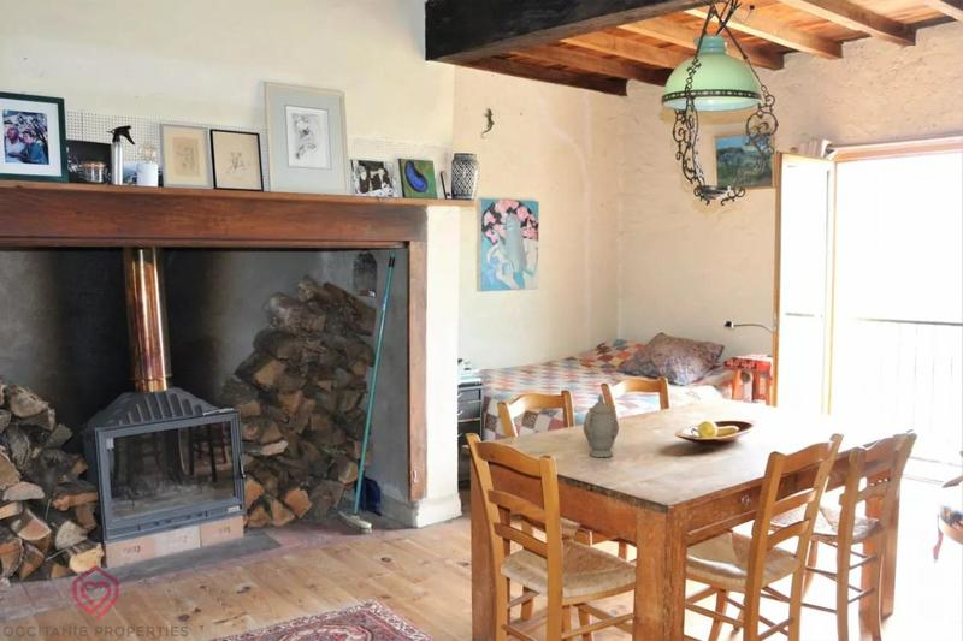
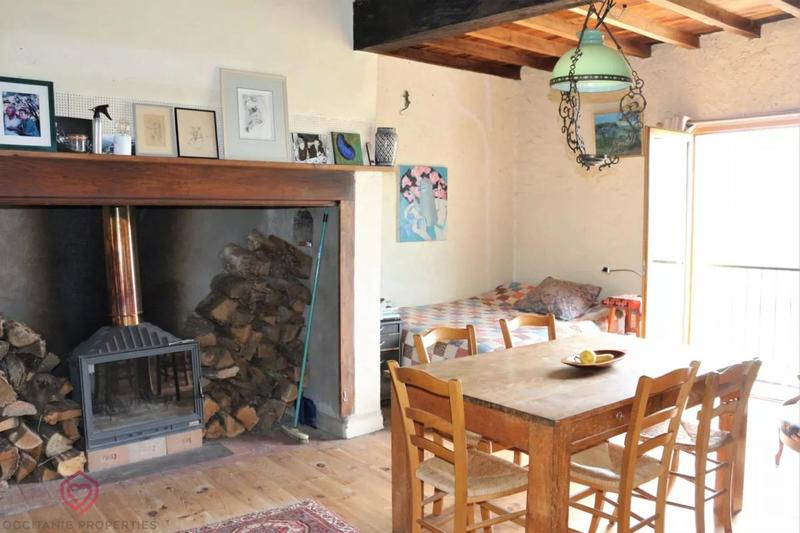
- chinaware [583,393,620,458]
